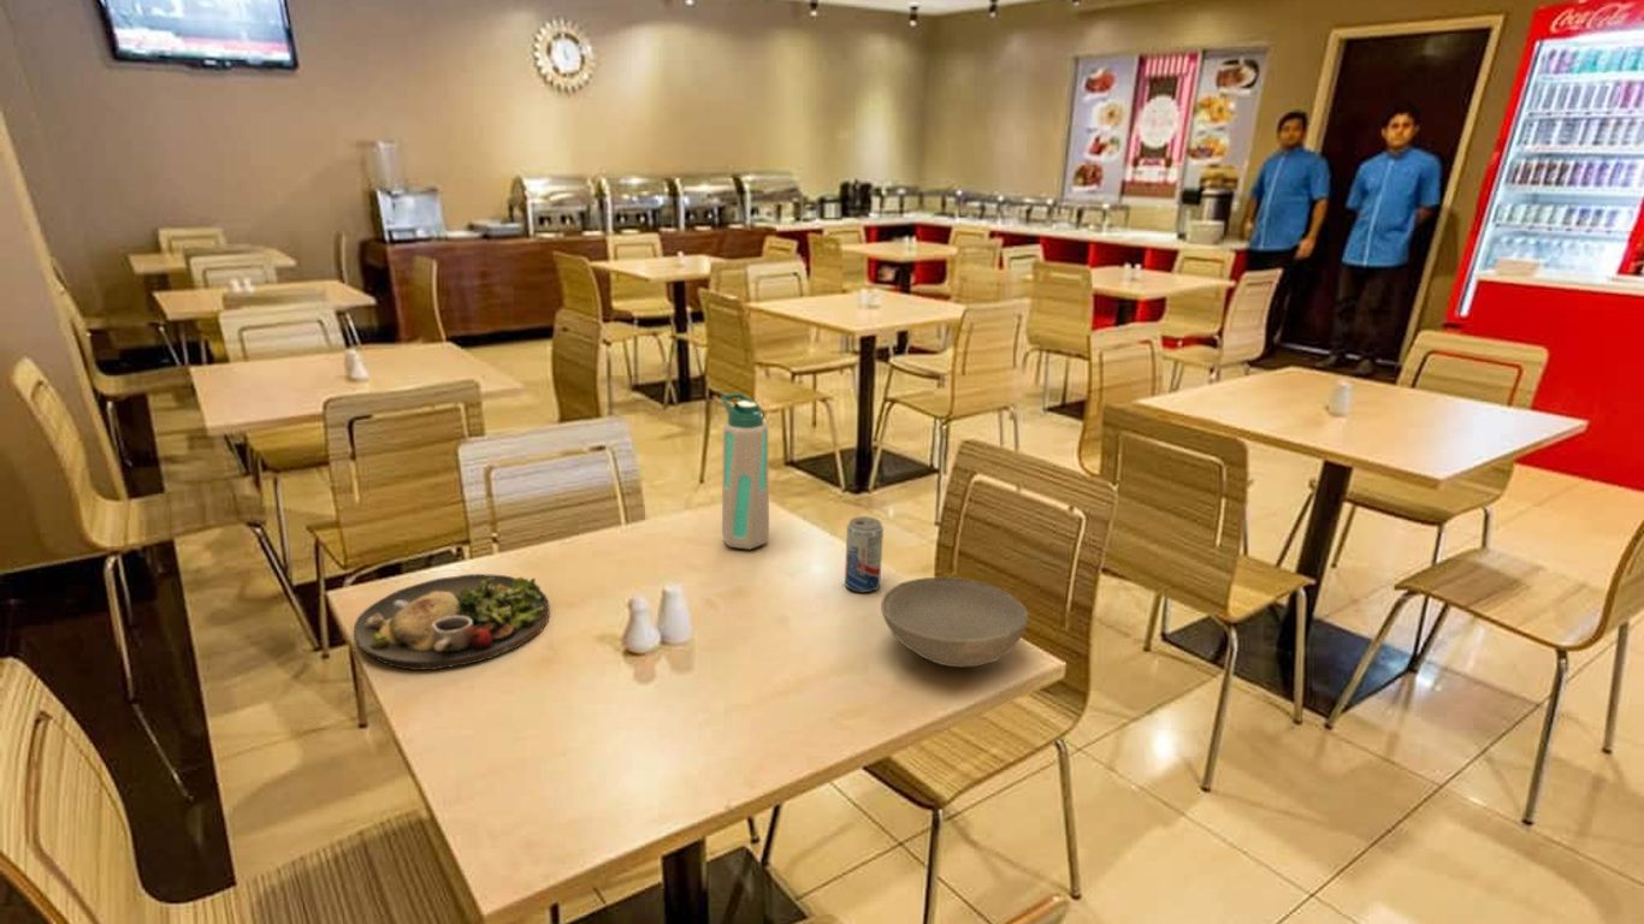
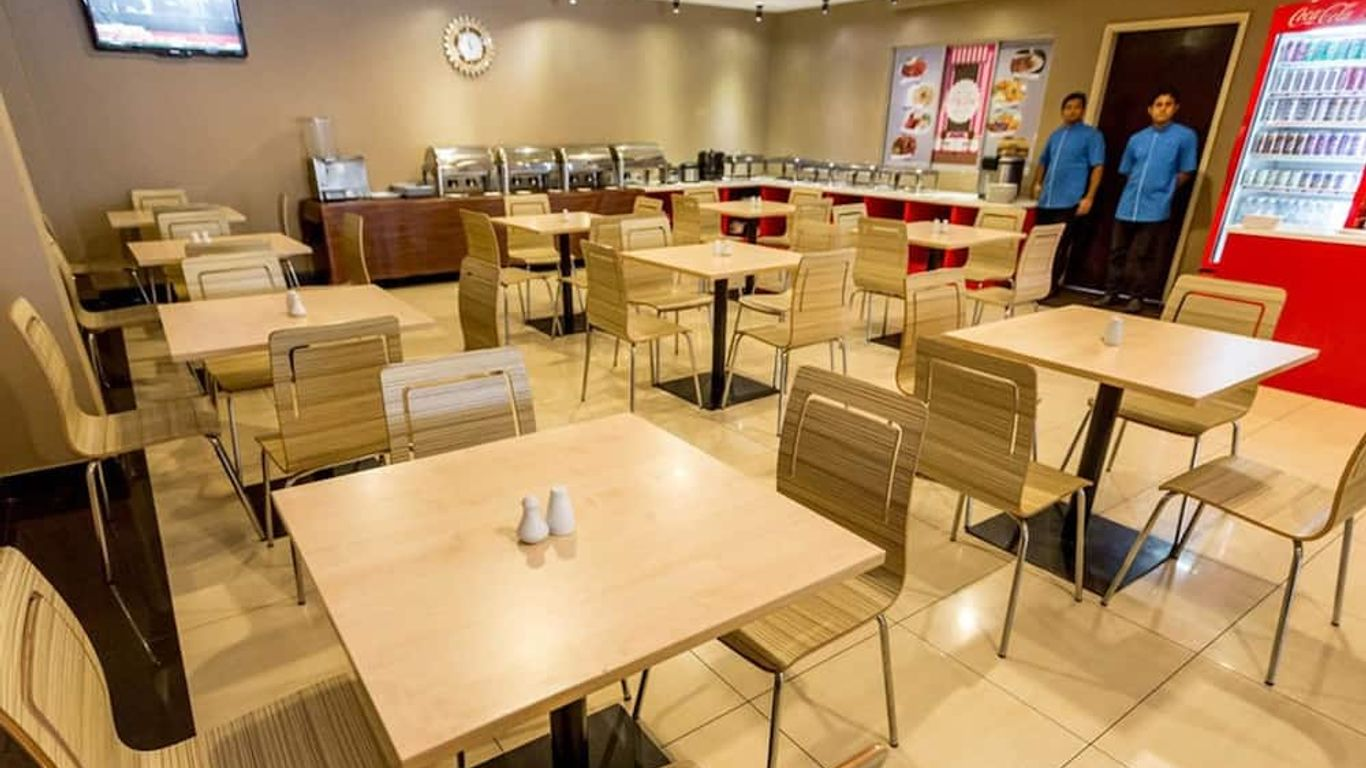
- bowl [880,576,1029,668]
- water bottle [720,392,770,551]
- dinner plate [353,573,550,671]
- beverage can [844,515,885,593]
